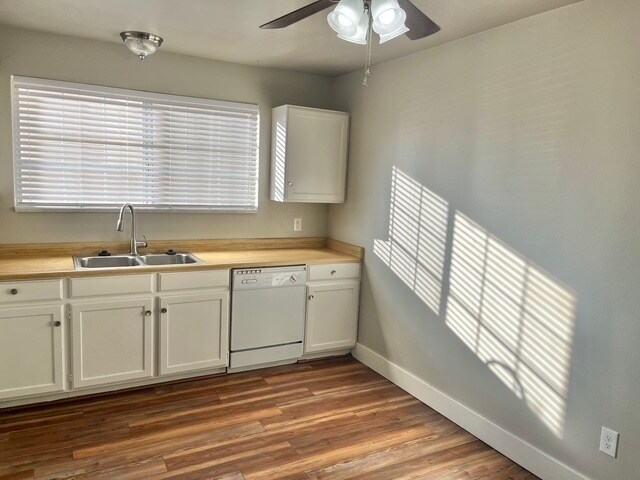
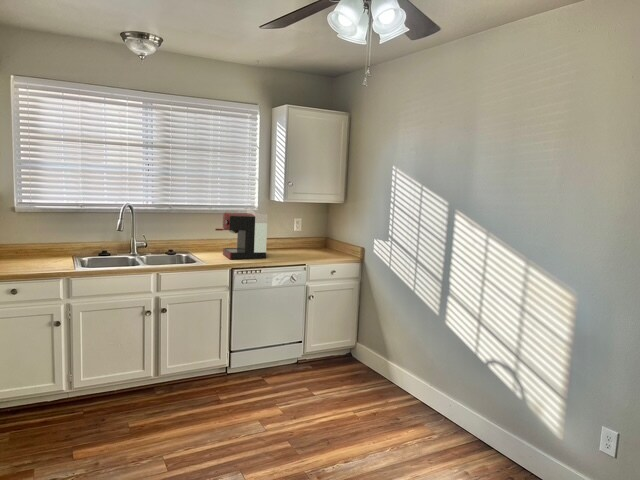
+ coffee maker [214,209,268,260]
